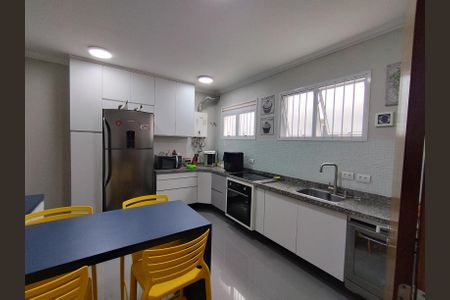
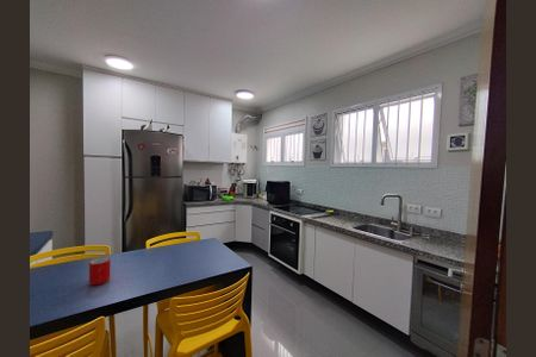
+ cup [88,256,112,286]
